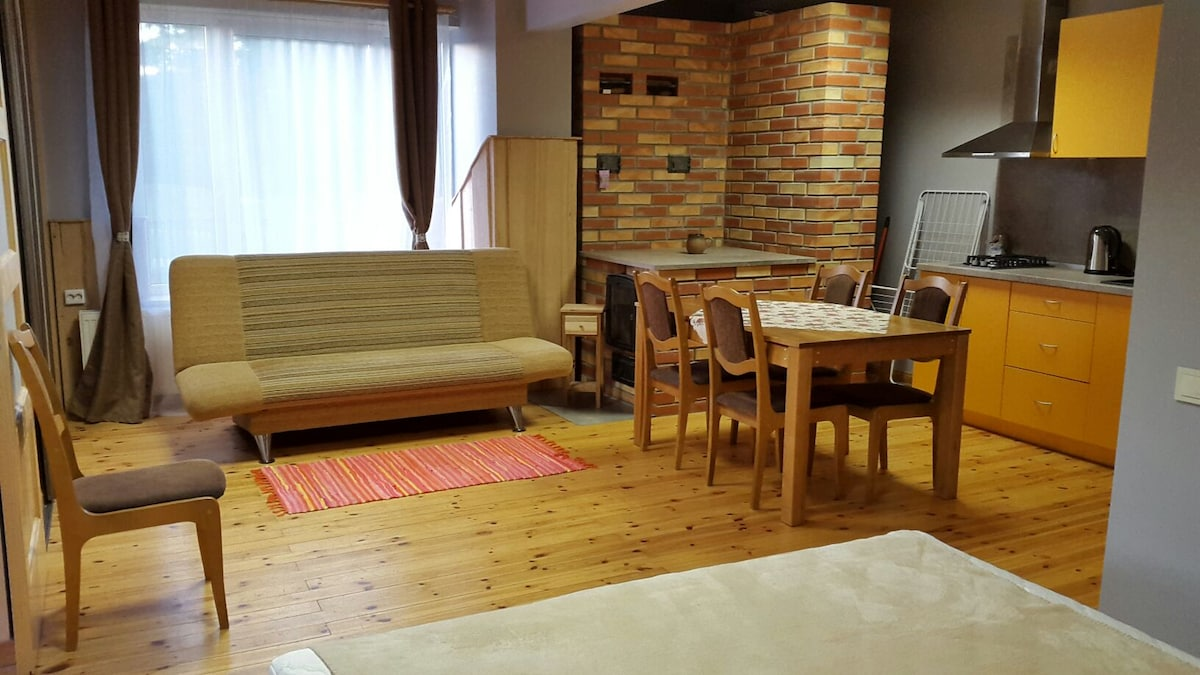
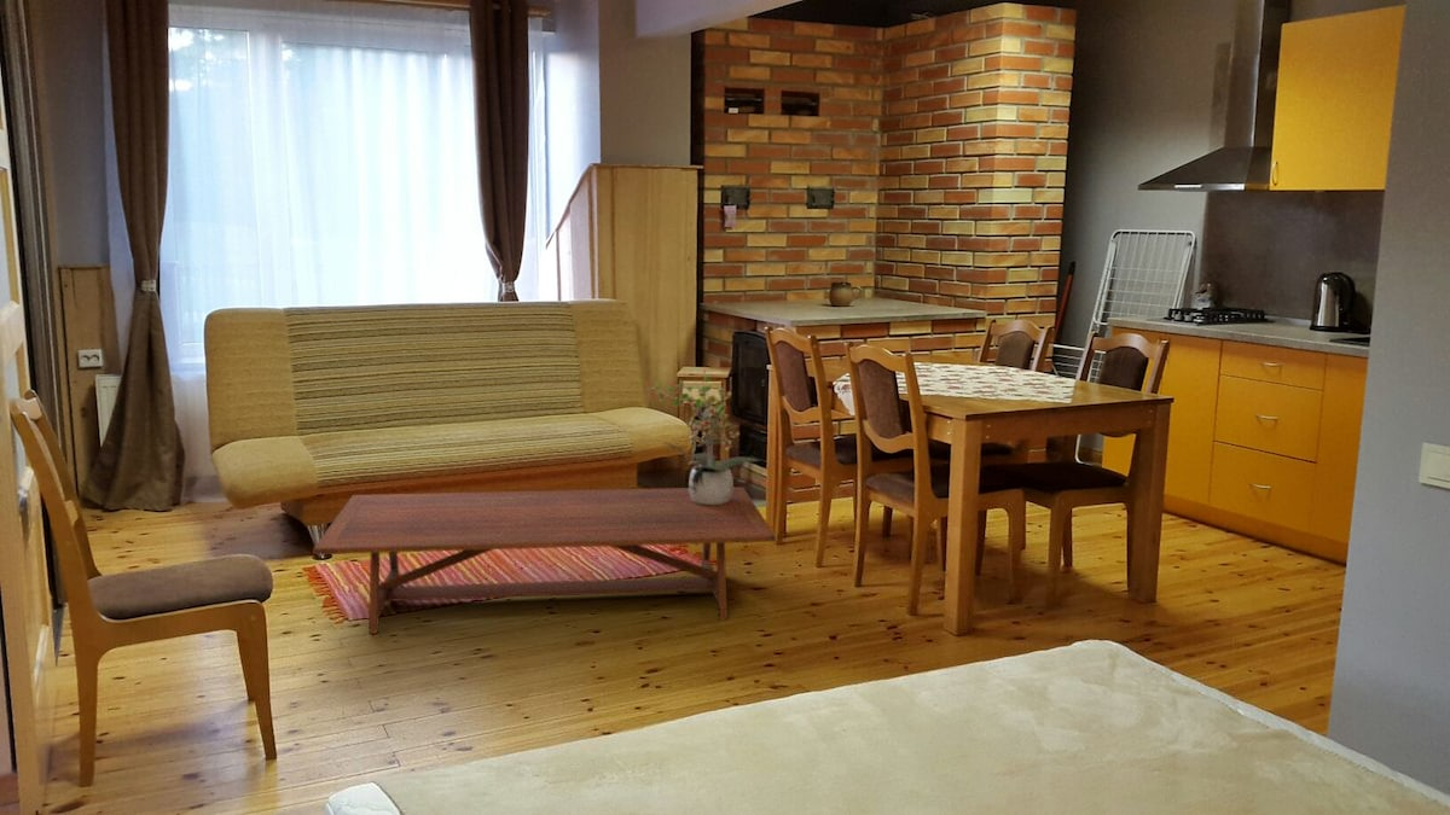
+ coffee table [312,485,777,635]
+ potted plant [645,368,760,505]
